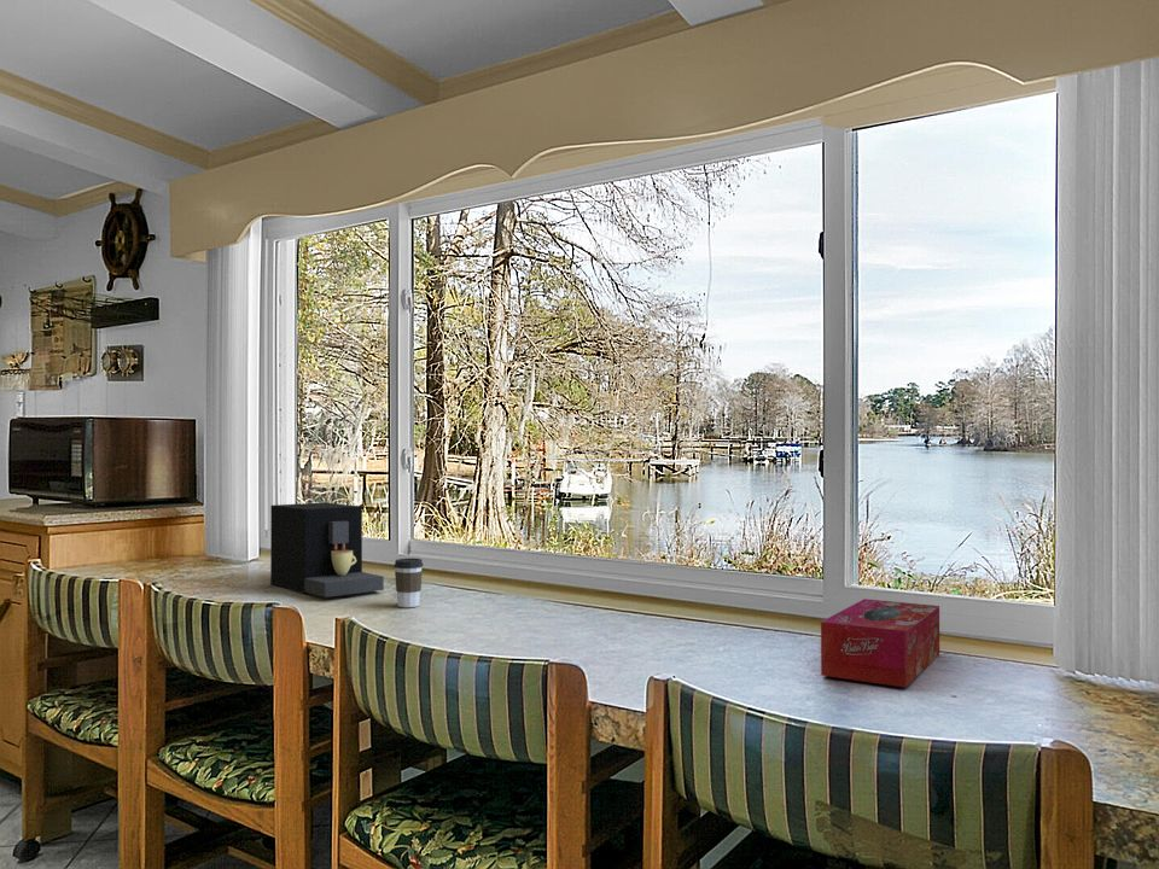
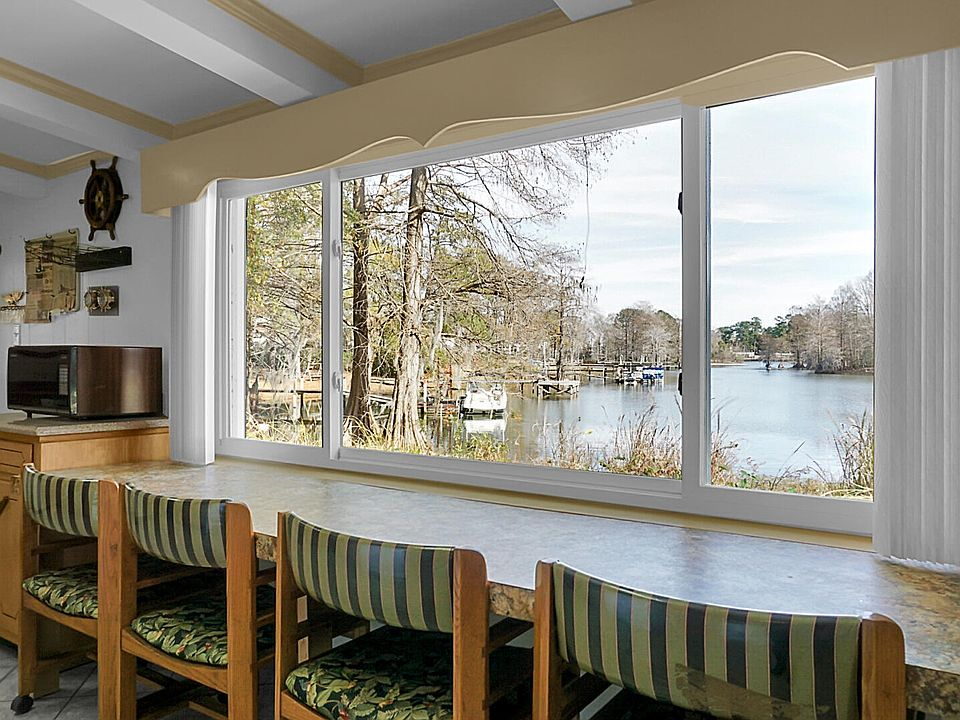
- coffee maker [269,501,385,599]
- tissue box [820,597,940,688]
- coffee cup [392,558,424,608]
